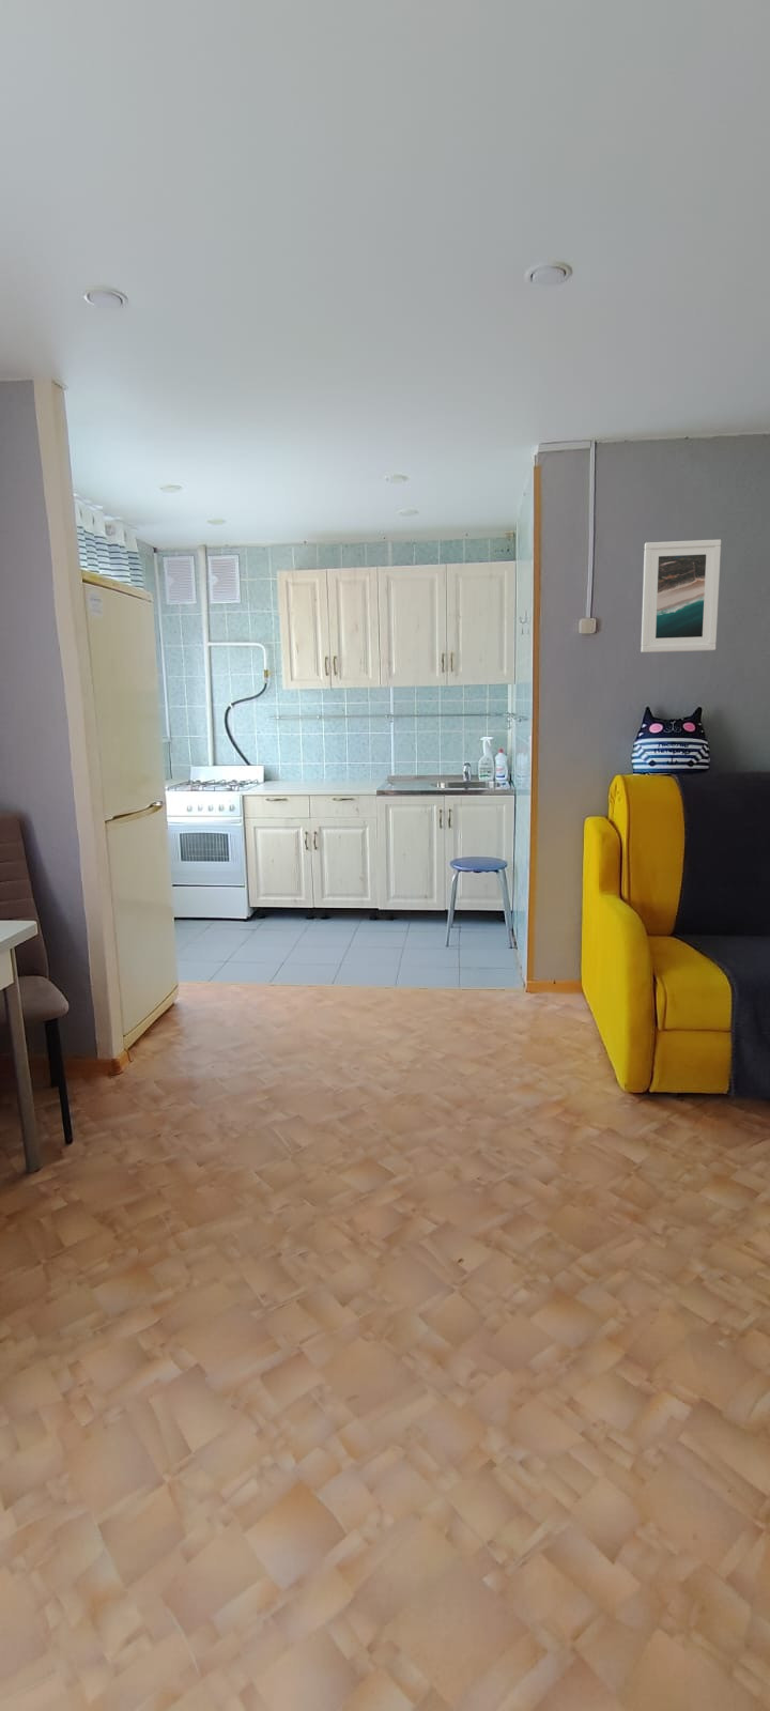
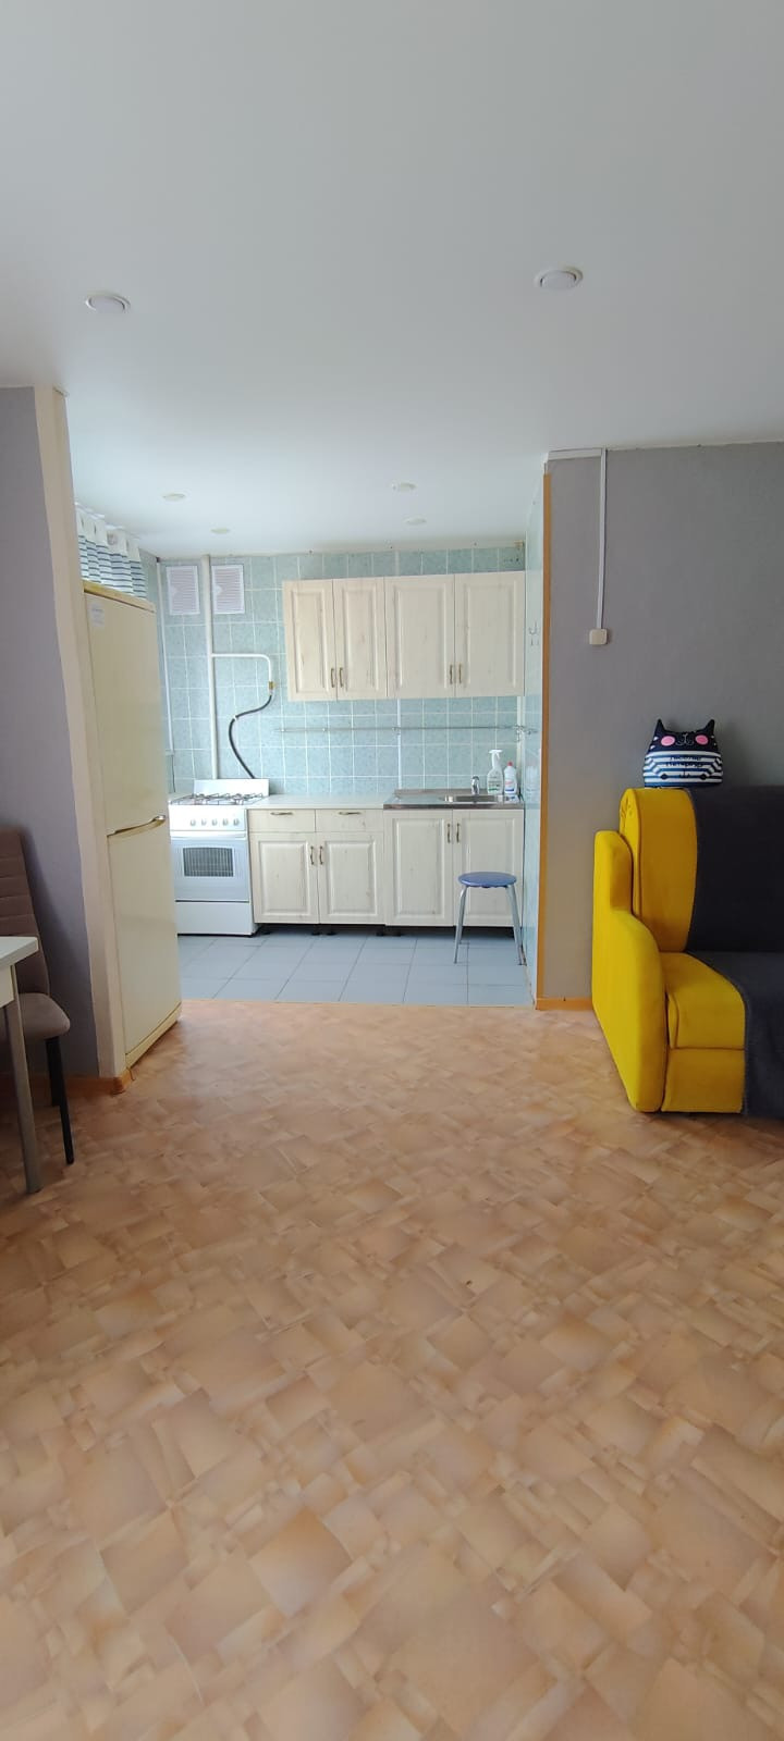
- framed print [639,539,722,654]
